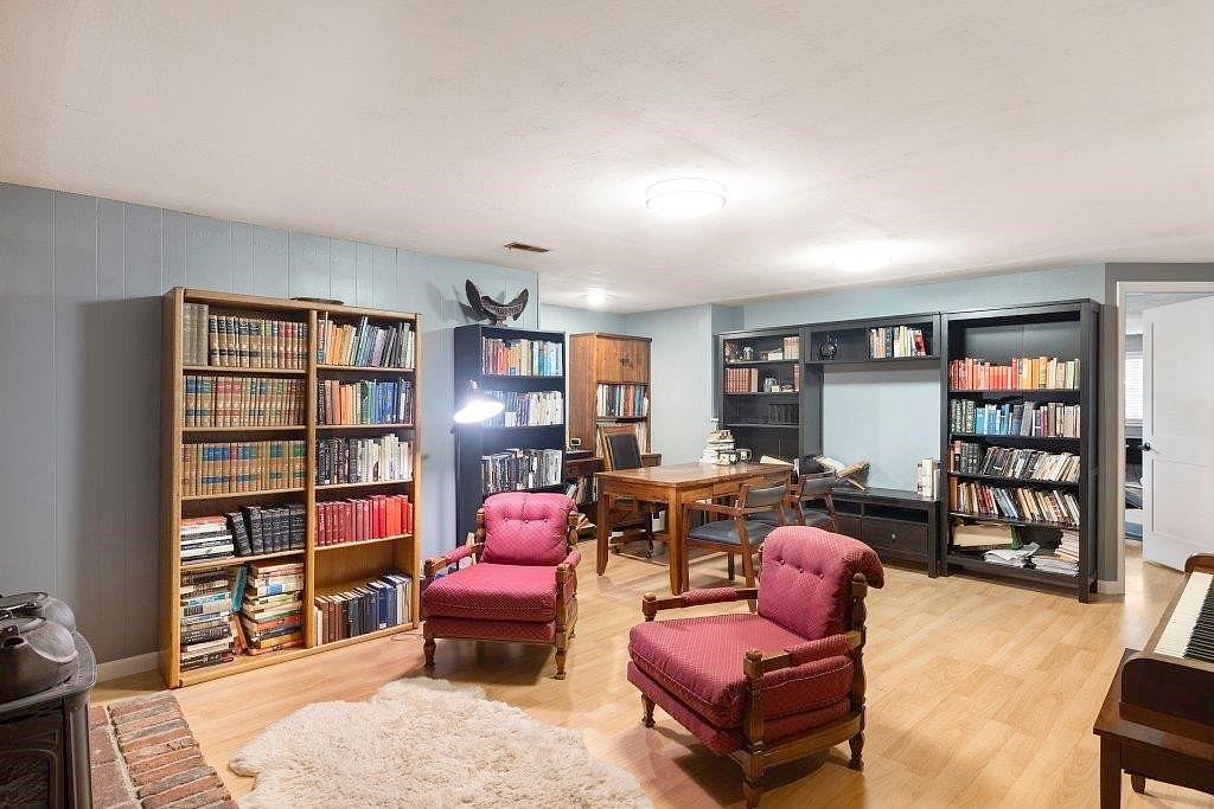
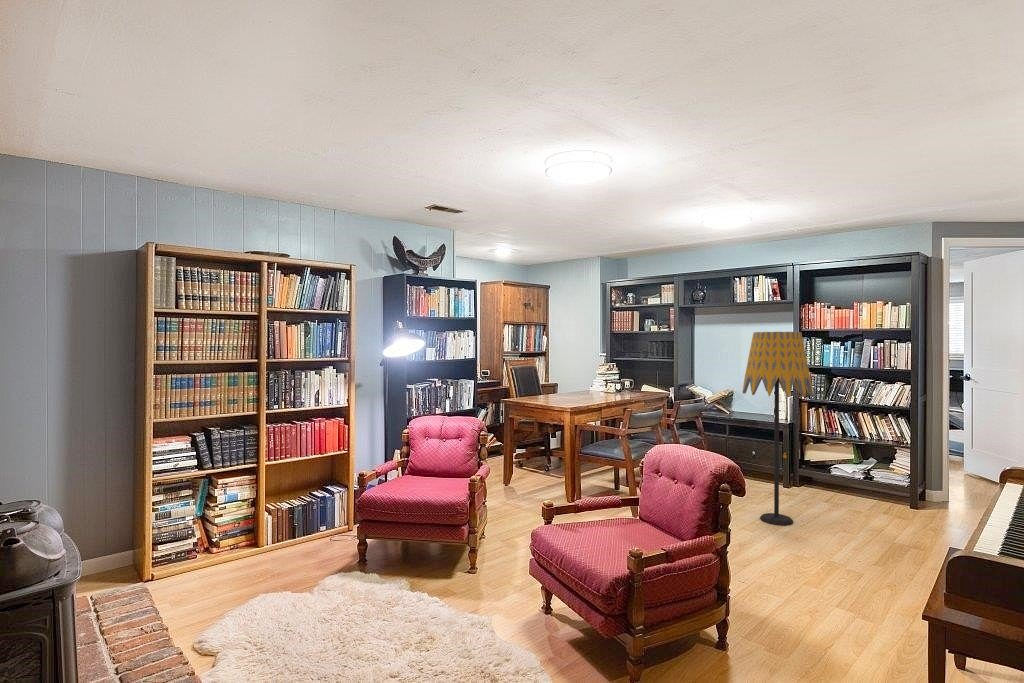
+ floor lamp [742,331,815,526]
